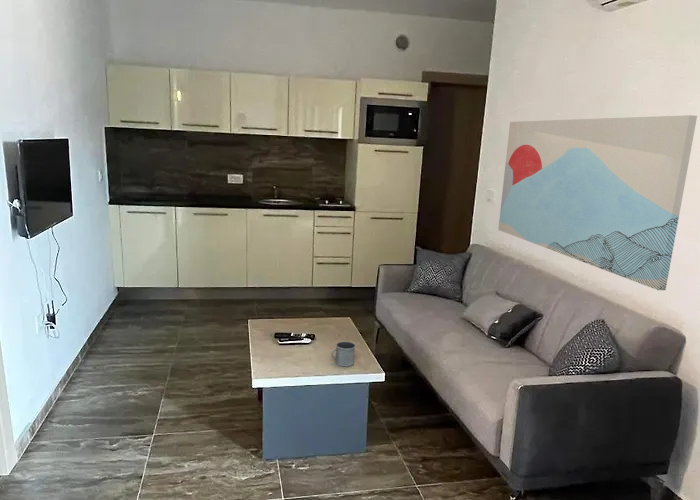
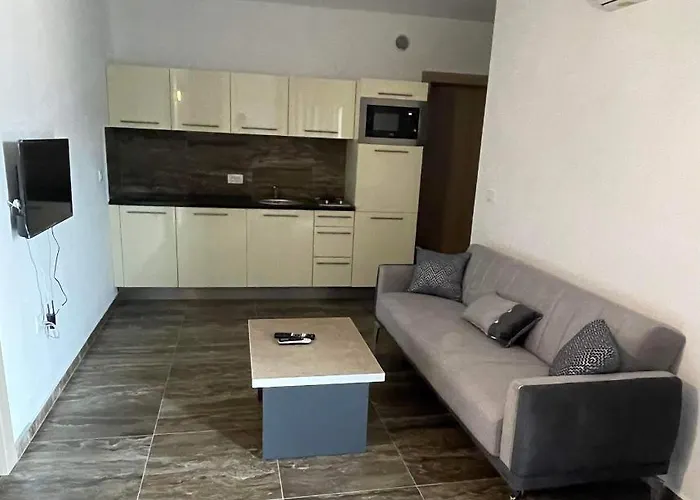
- mug [330,340,356,367]
- wall art [497,114,698,291]
